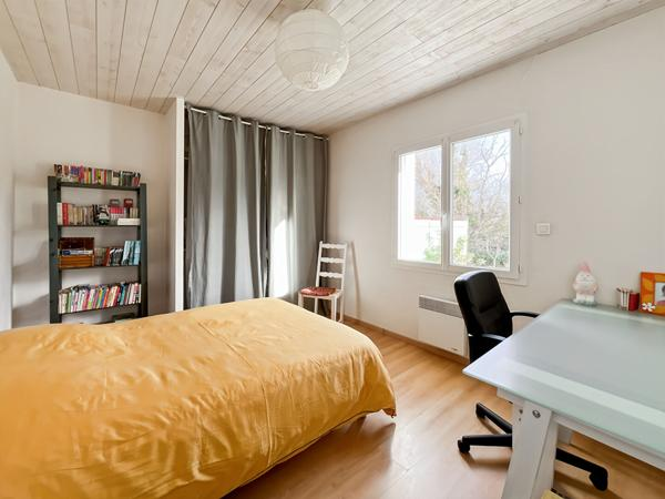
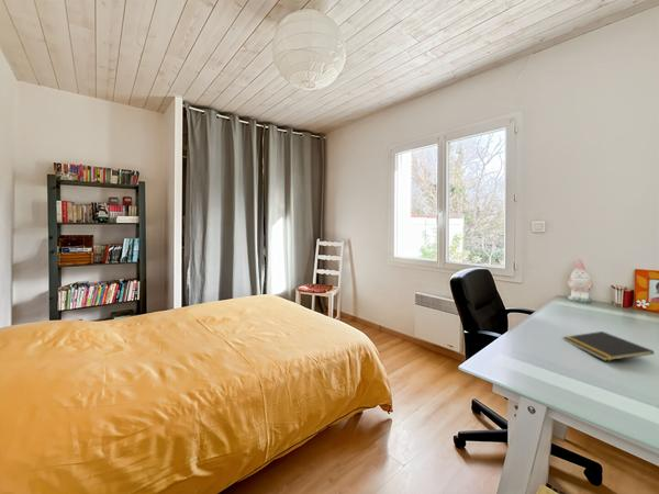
+ notepad [561,330,655,362]
